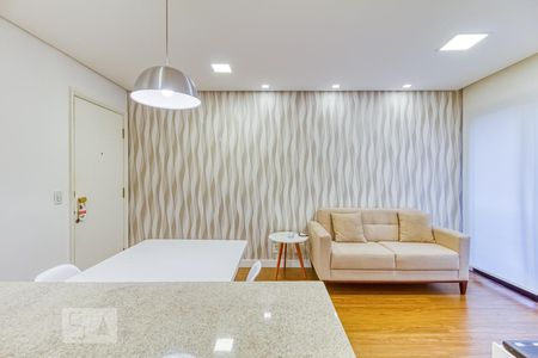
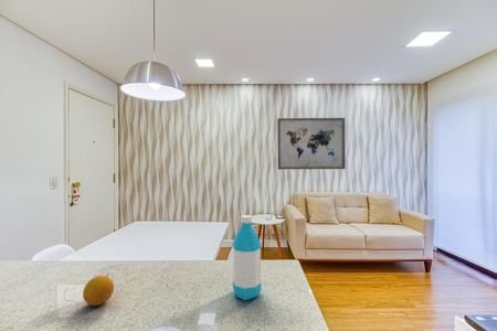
+ wall art [276,117,346,170]
+ fruit [82,274,115,307]
+ water bottle [231,214,262,301]
